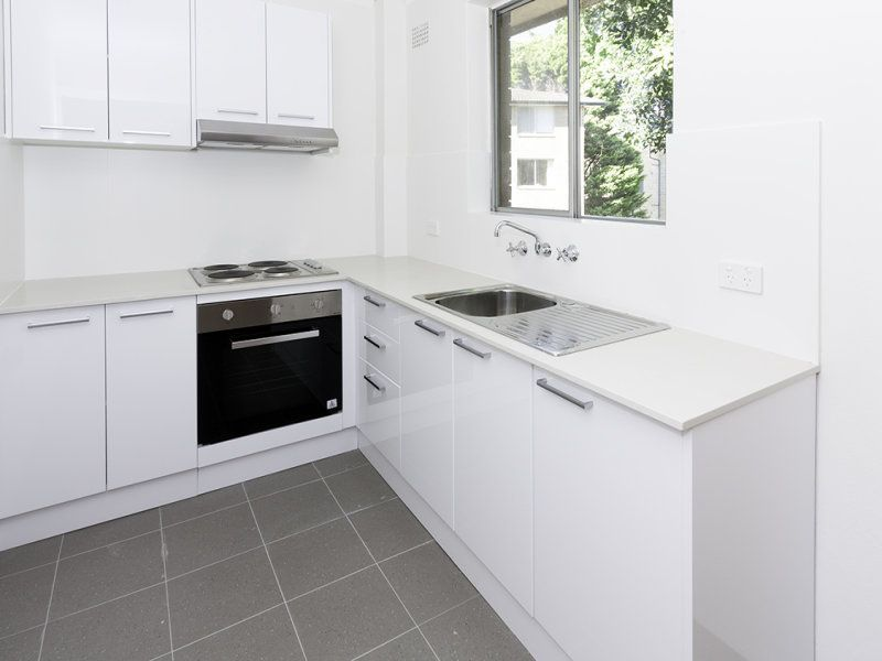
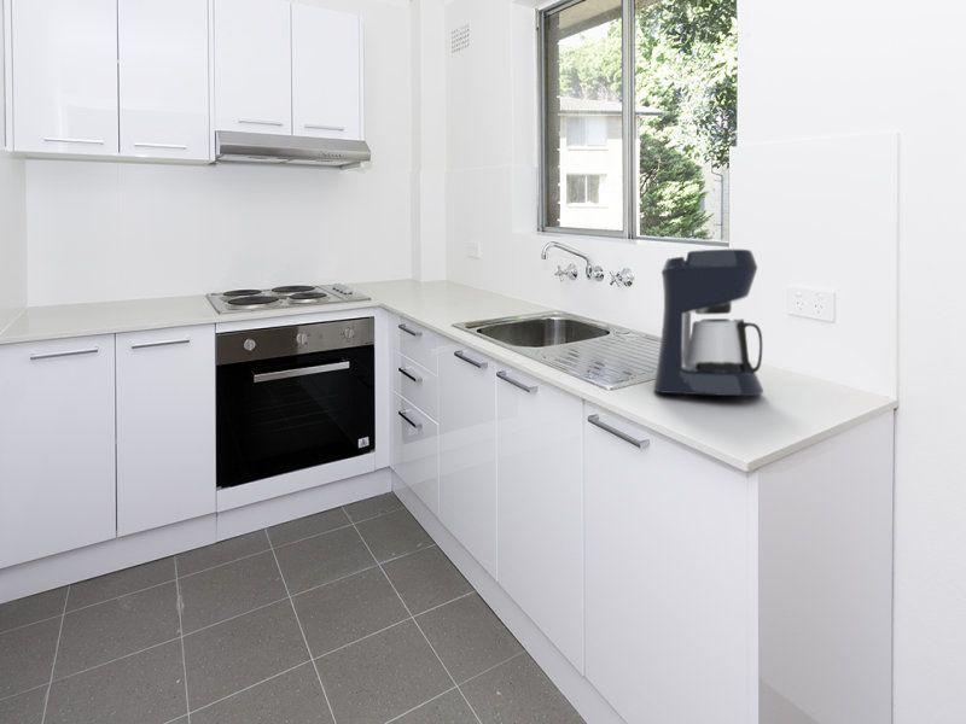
+ coffee maker [652,249,764,397]
